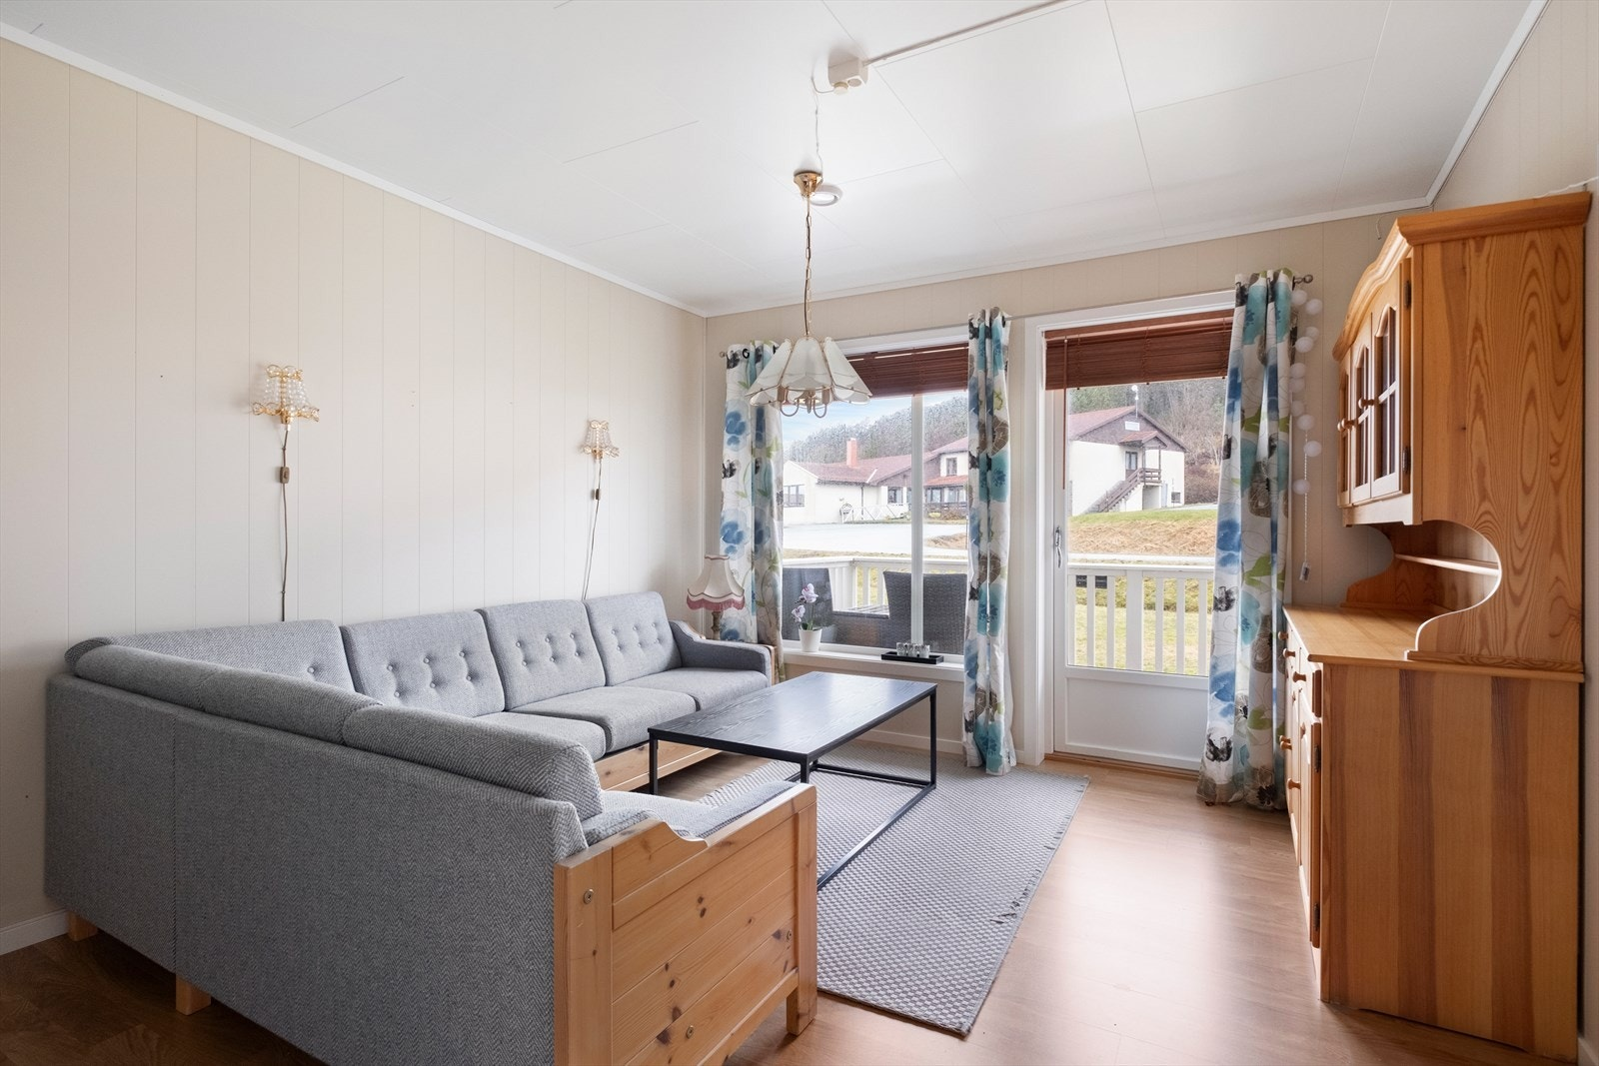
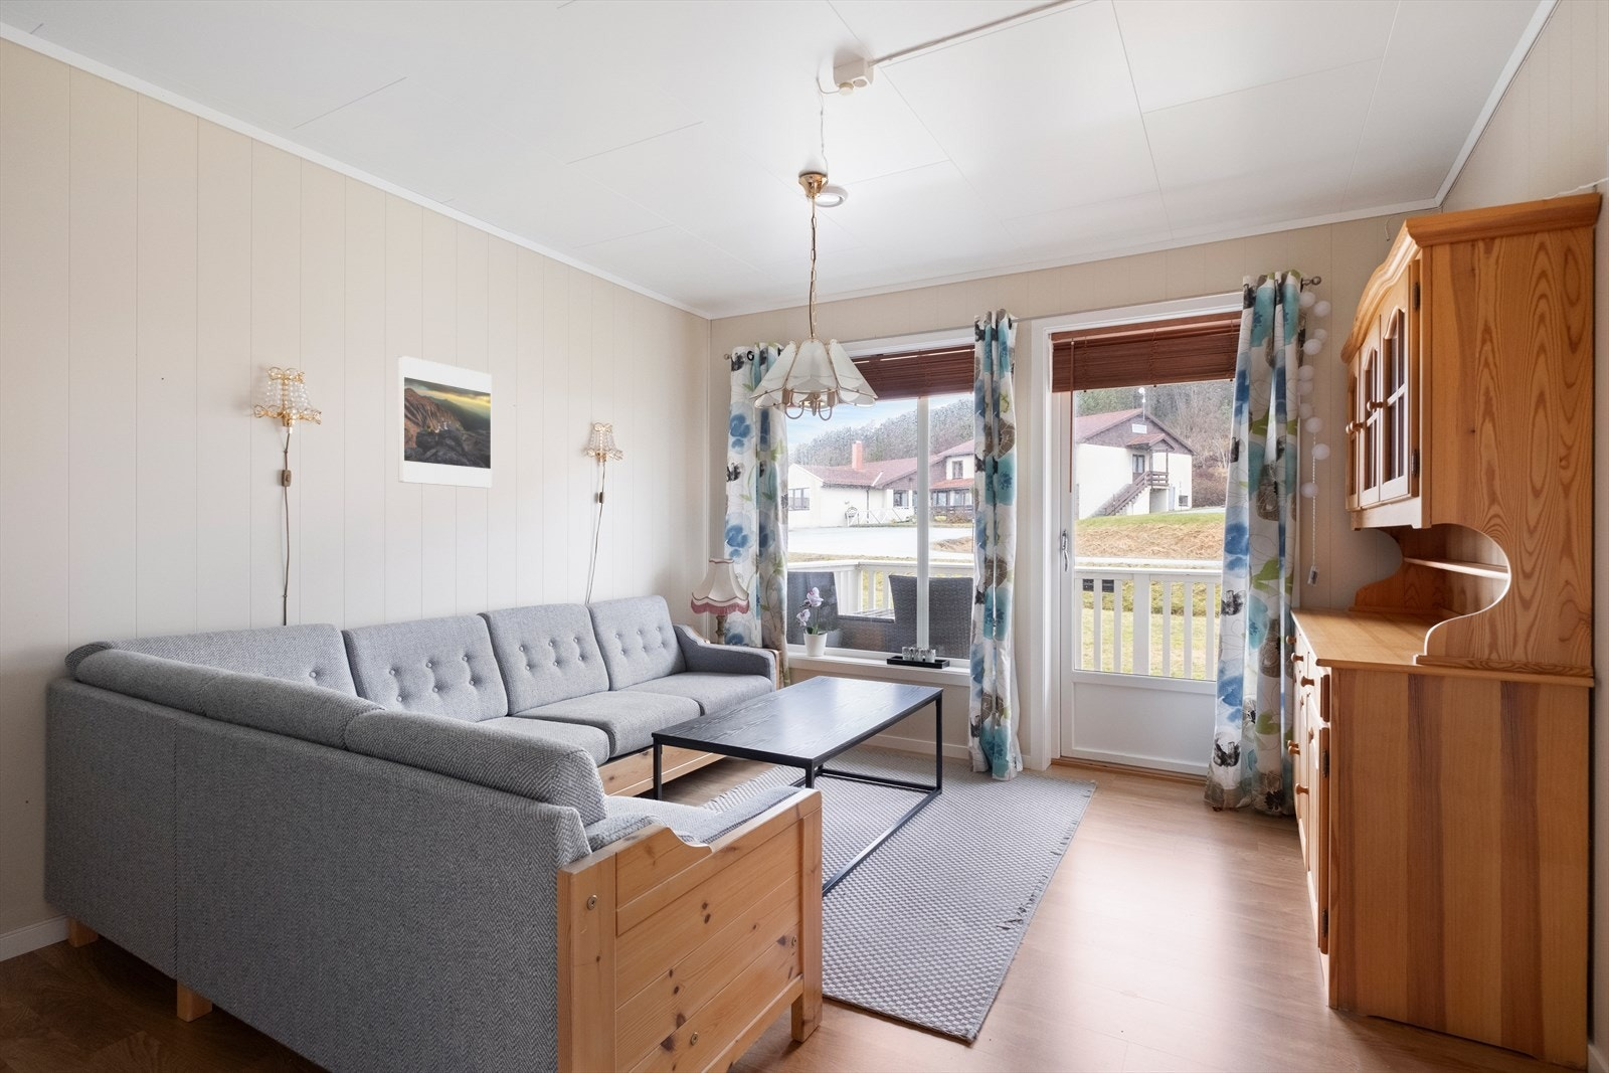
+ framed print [397,354,493,489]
